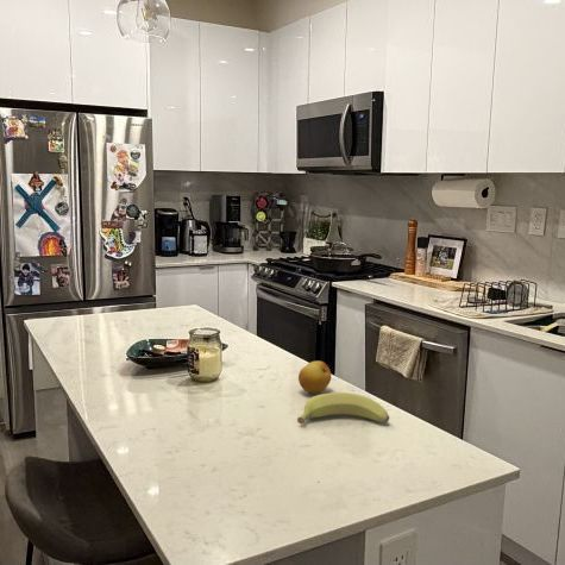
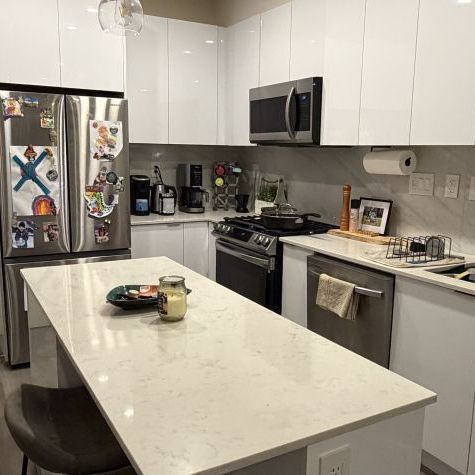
- banana [296,391,390,425]
- fruit [297,359,332,395]
